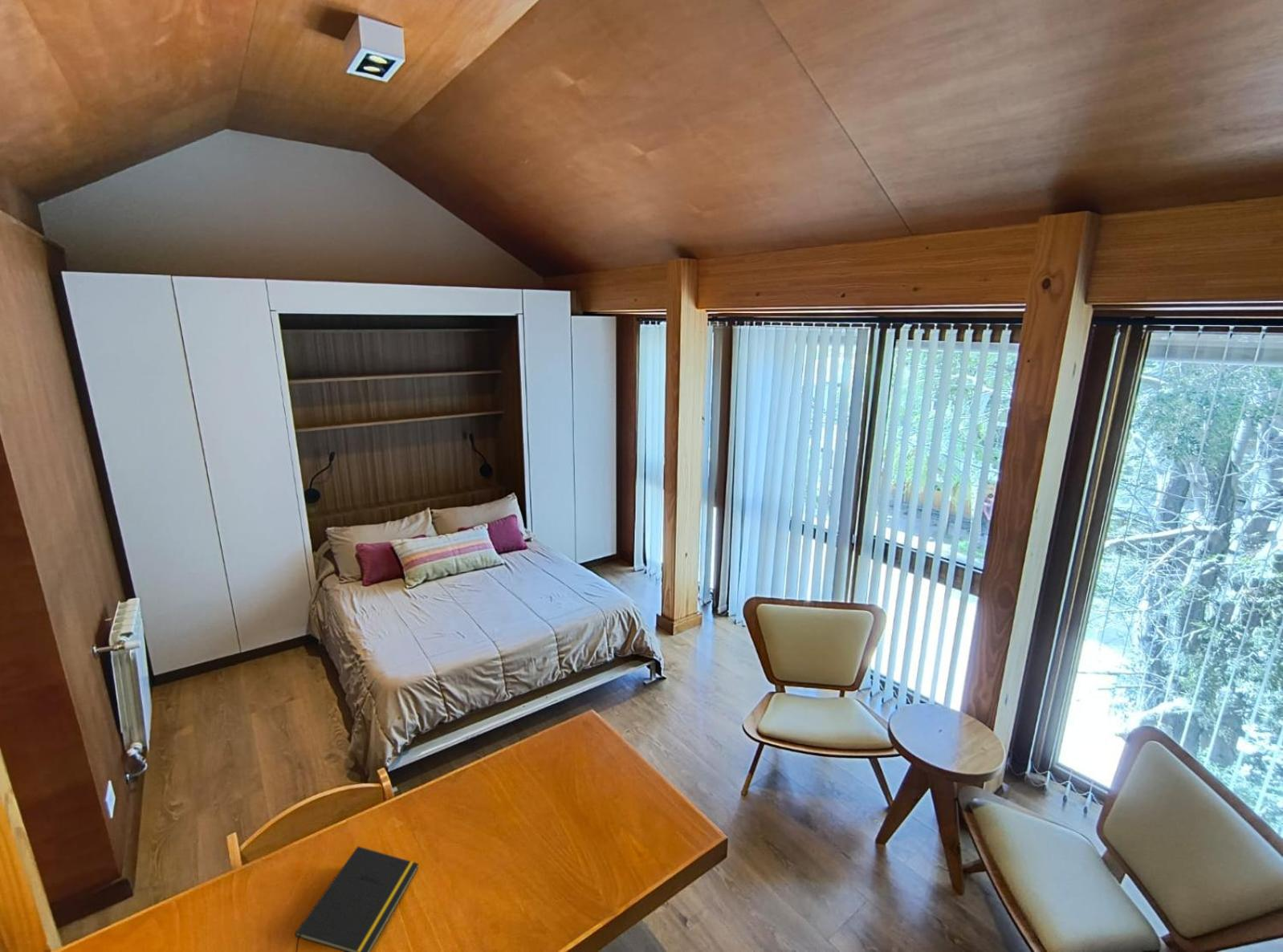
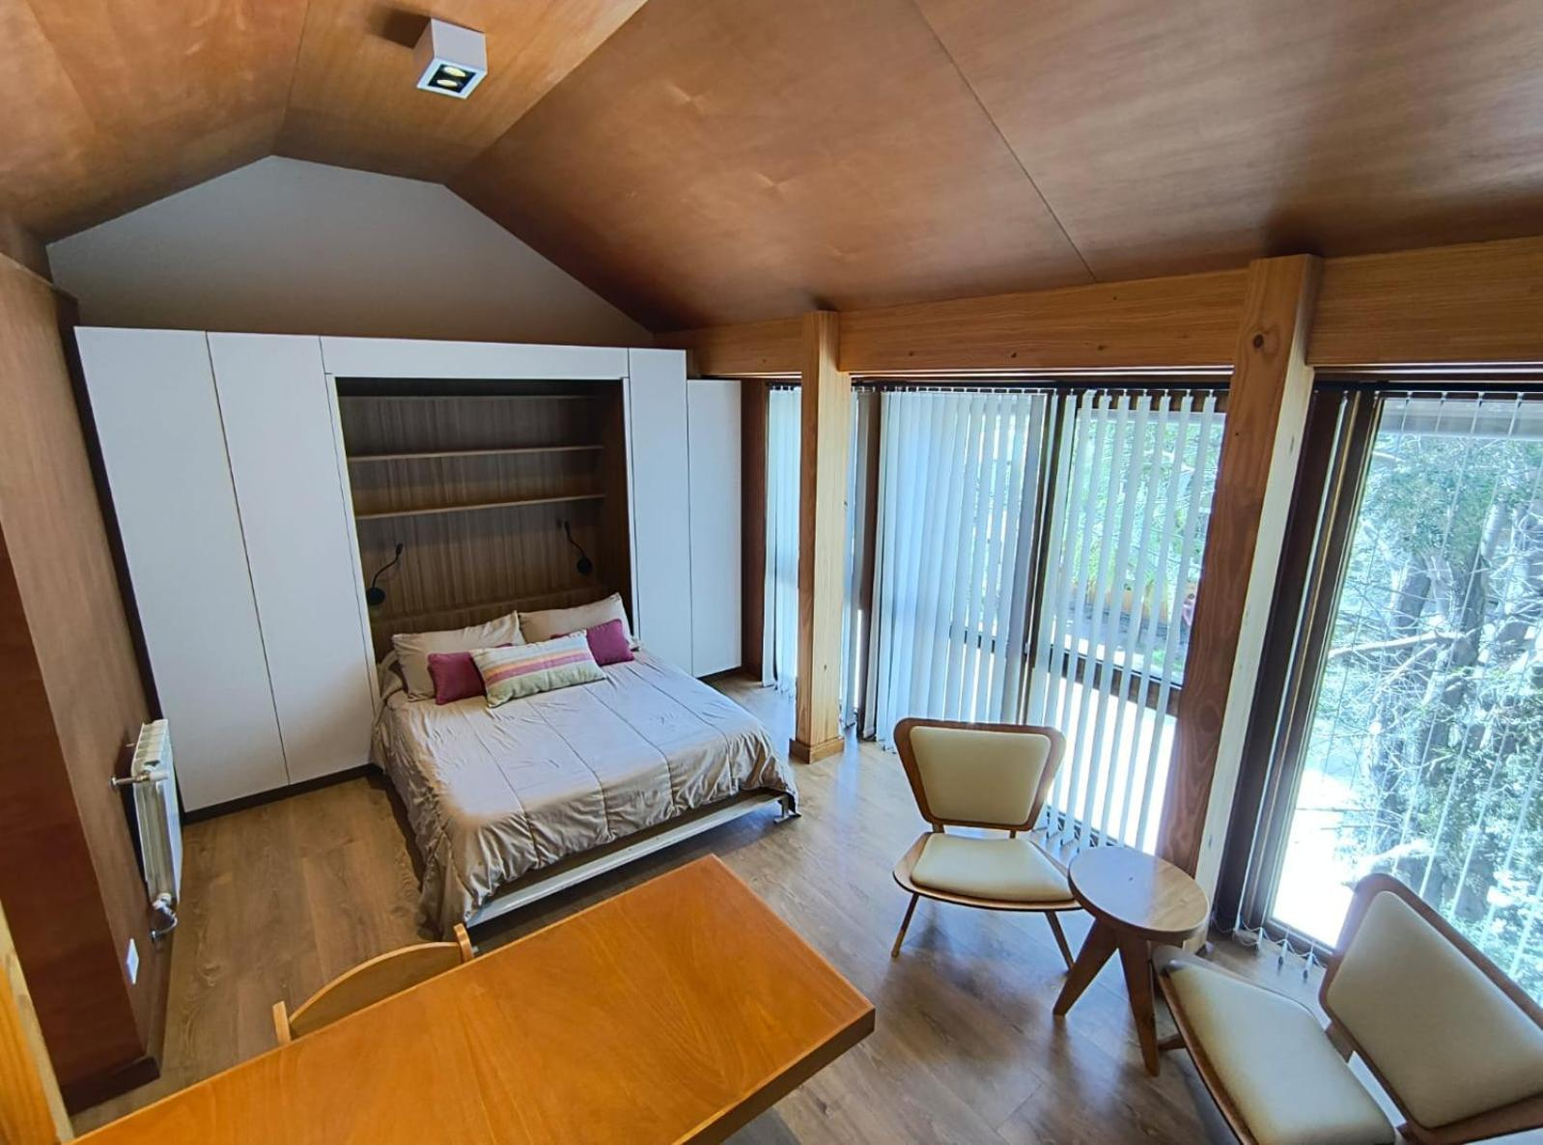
- notepad [294,845,420,952]
